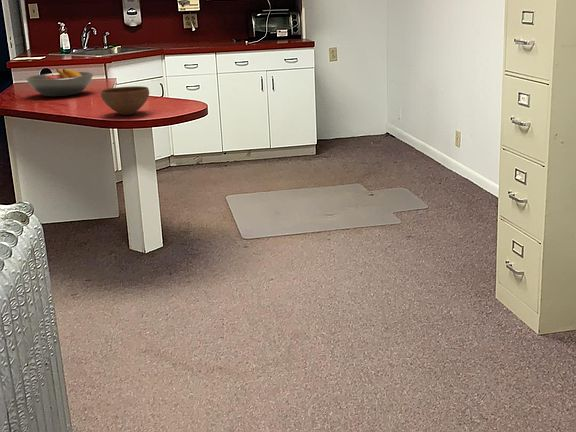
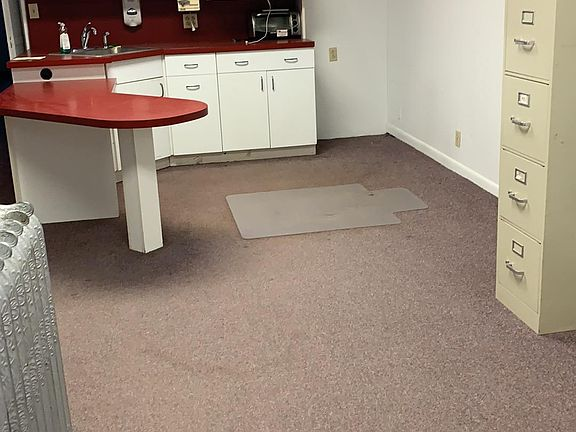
- fruit bowl [25,68,94,97]
- bowl [100,85,150,116]
